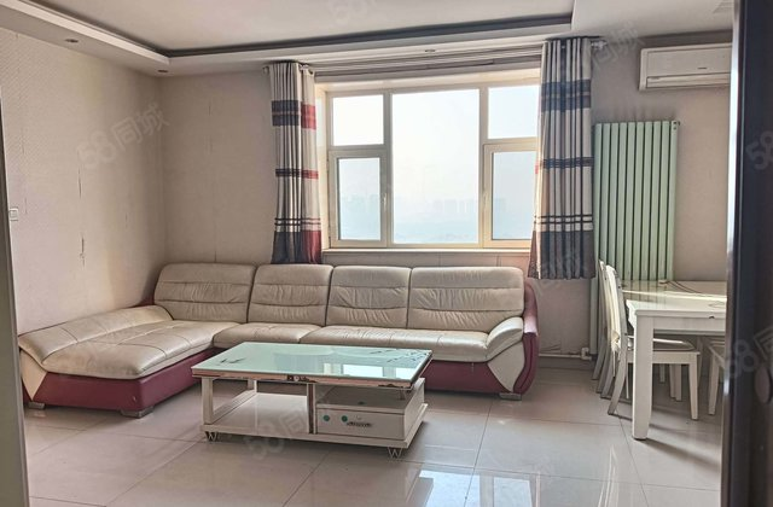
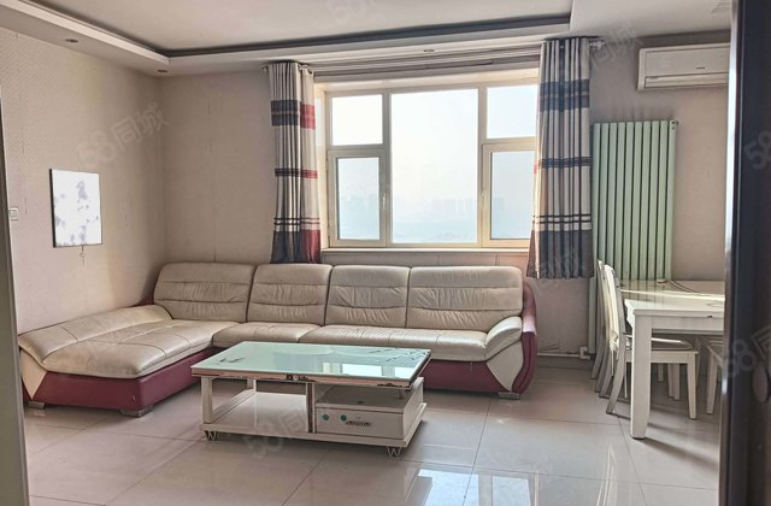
+ wall art [48,167,104,249]
